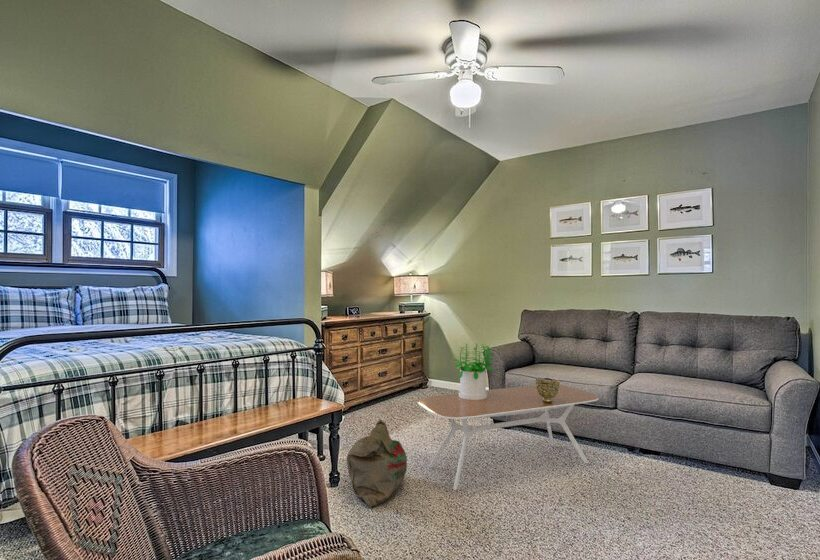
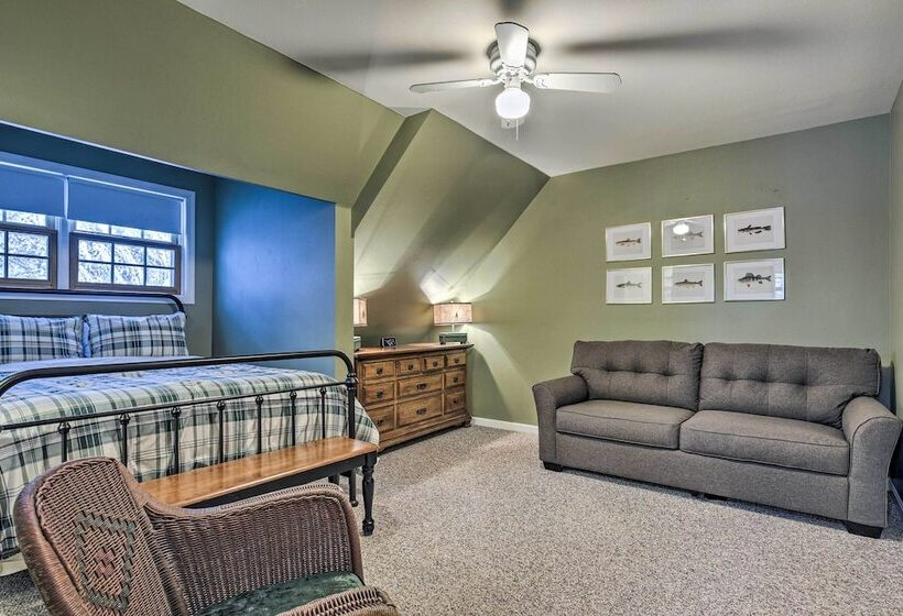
- decorative bowl [535,377,561,403]
- coffee table [417,384,600,491]
- bag [345,418,408,509]
- potted plant [454,342,495,400]
